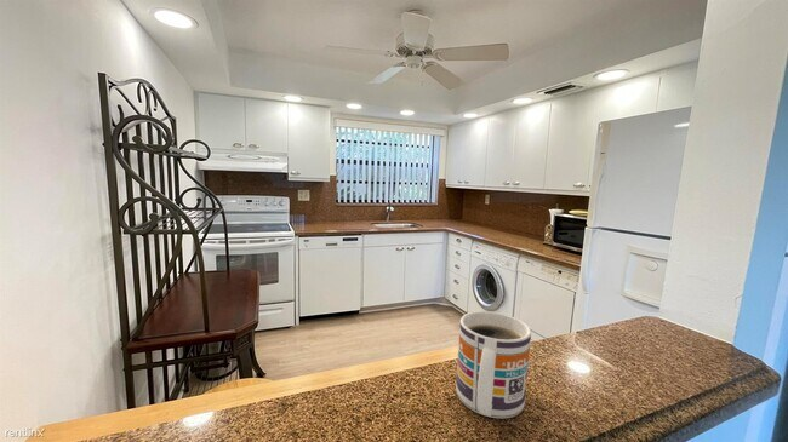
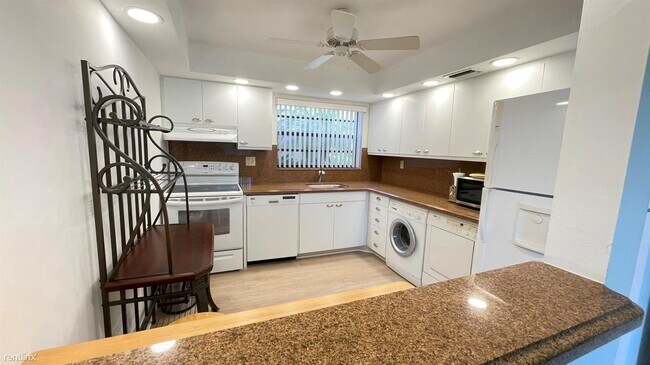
- mug [455,310,532,419]
